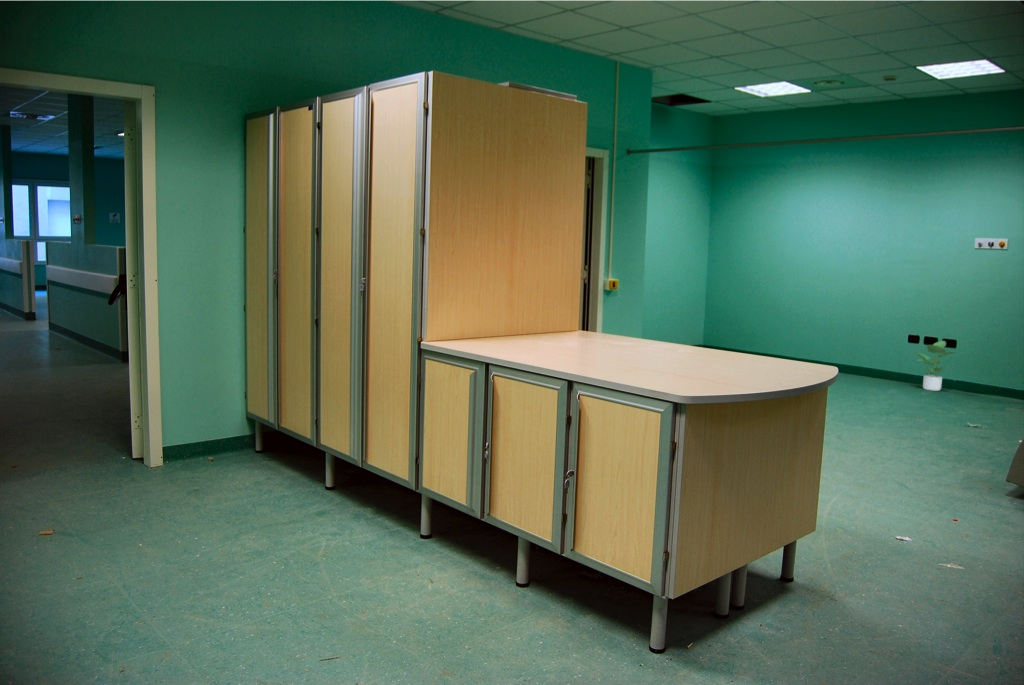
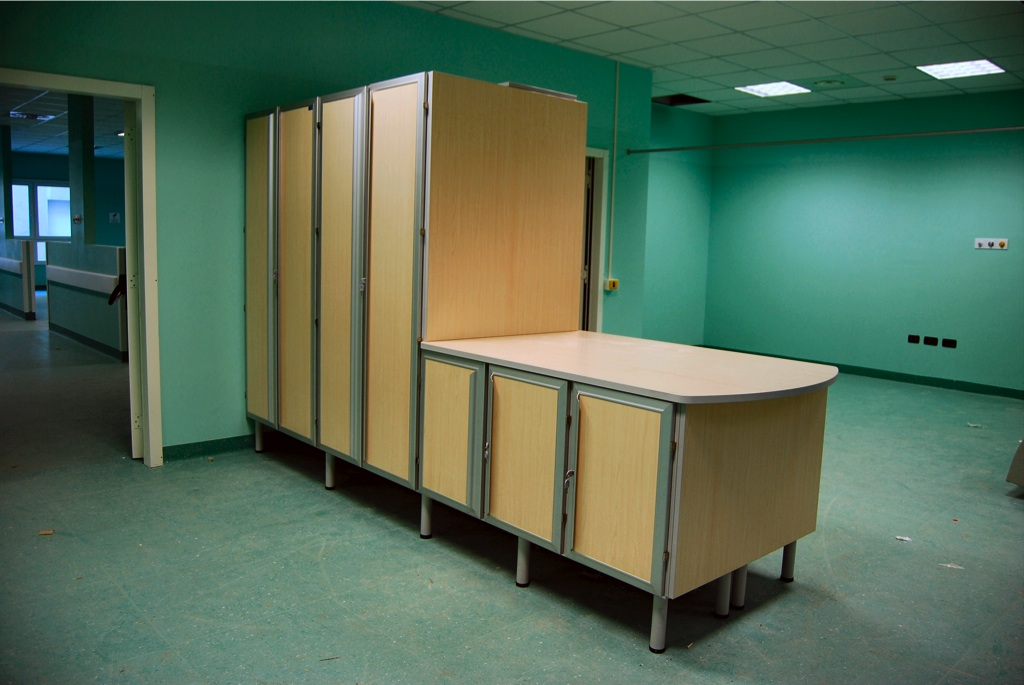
- potted plant [914,340,956,392]
